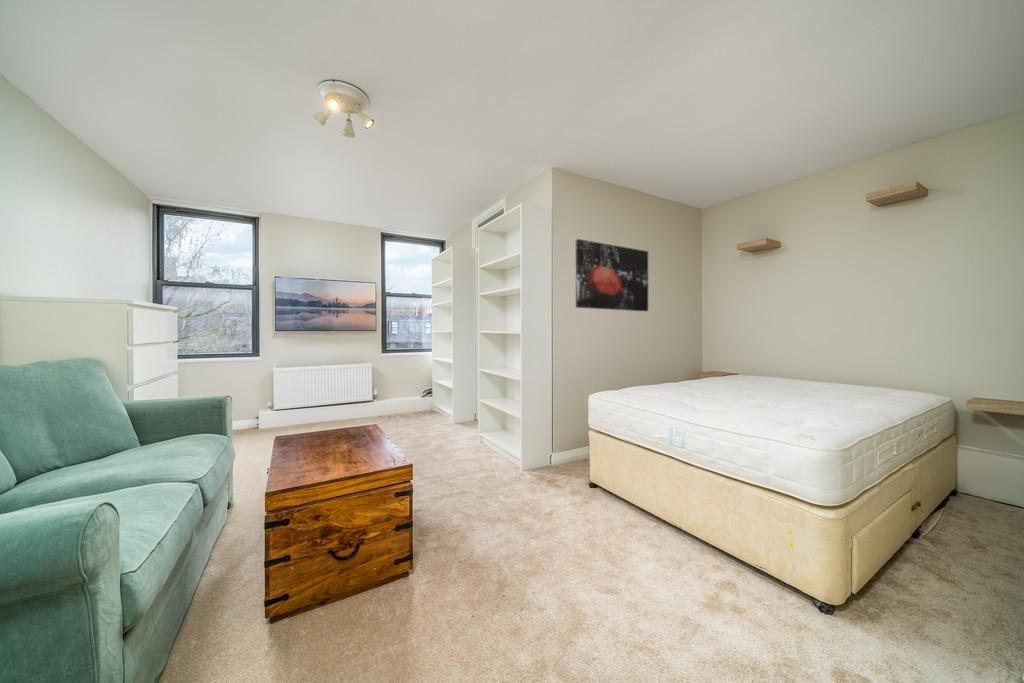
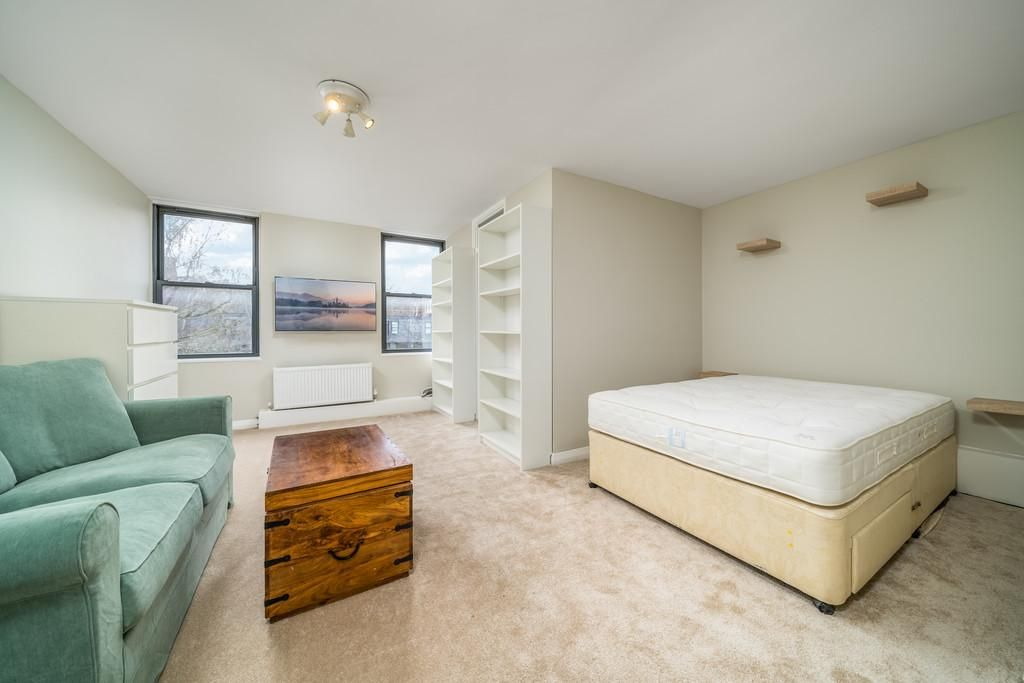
- wall art [575,238,649,312]
